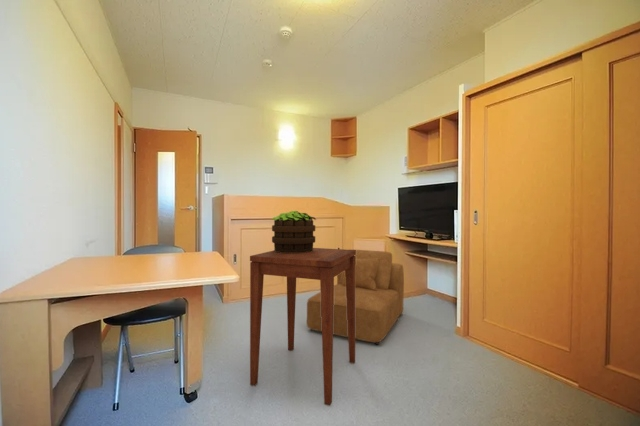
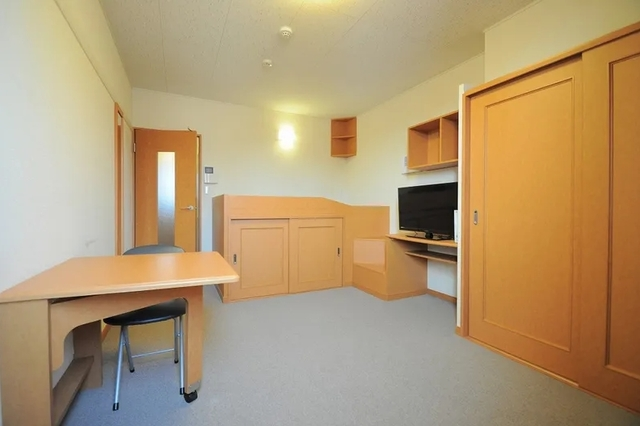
- side table [249,247,356,406]
- armchair [306,248,405,346]
- potted plant [270,210,317,253]
